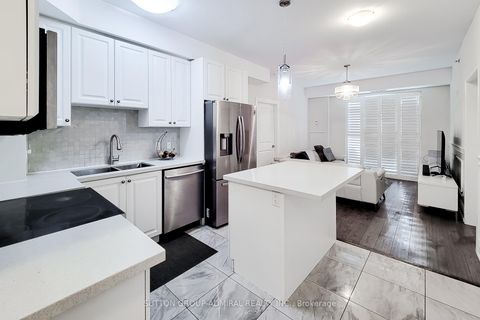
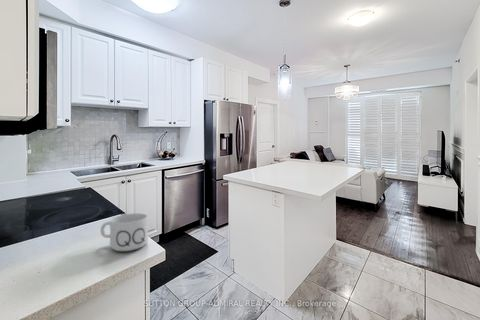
+ mug [99,212,149,252]
